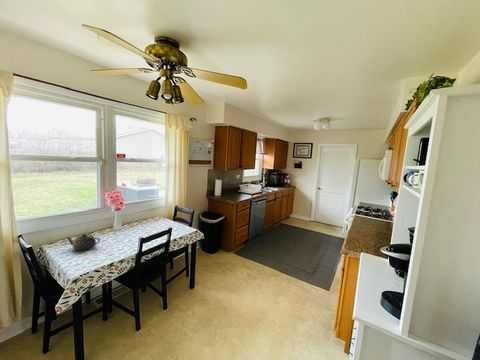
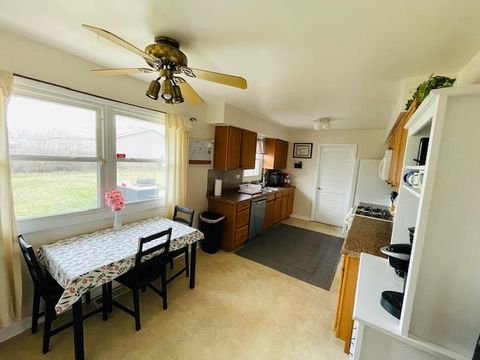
- teapot [65,233,101,252]
